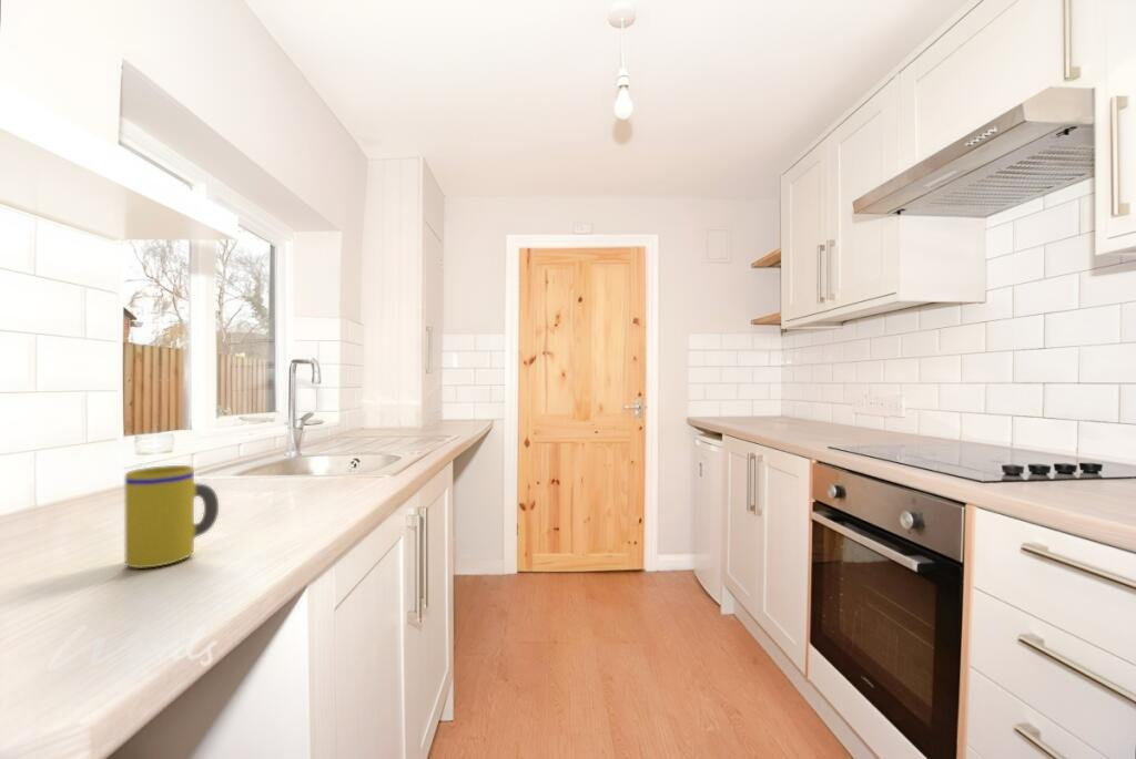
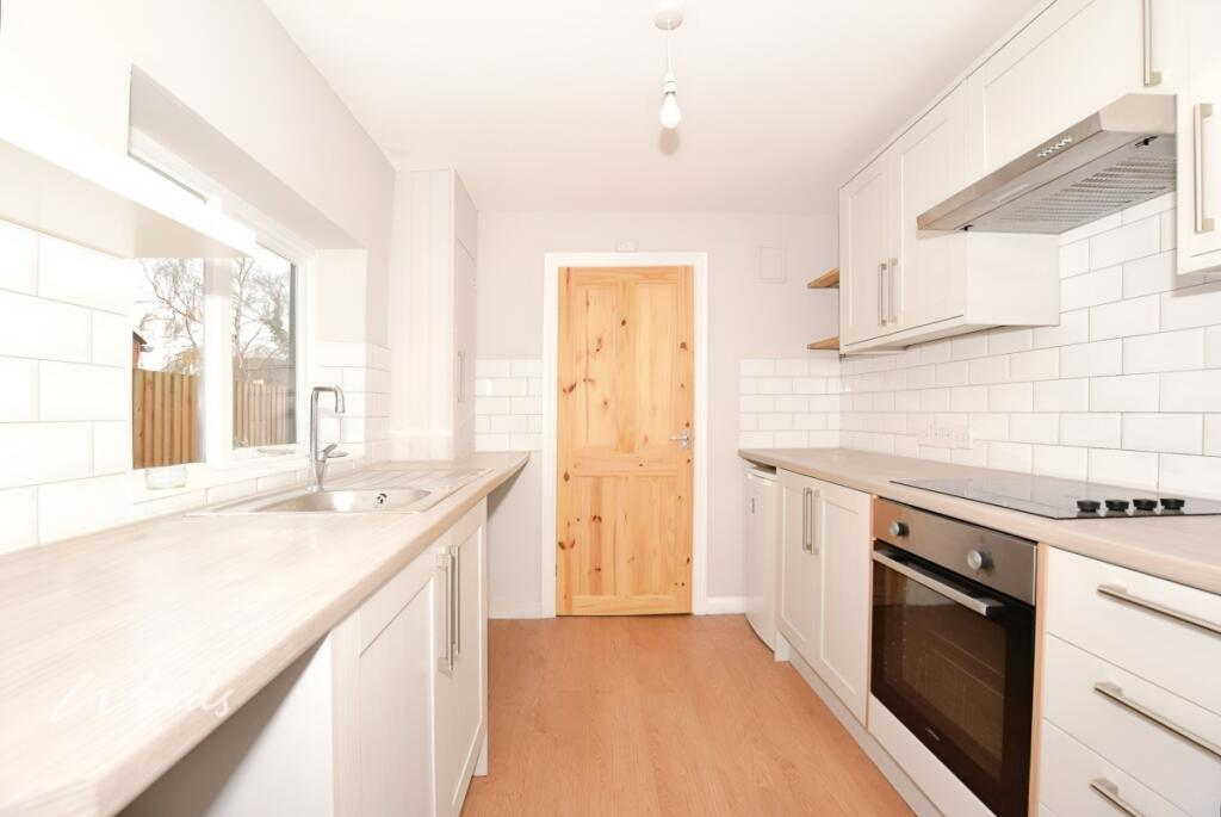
- mug [124,464,220,570]
